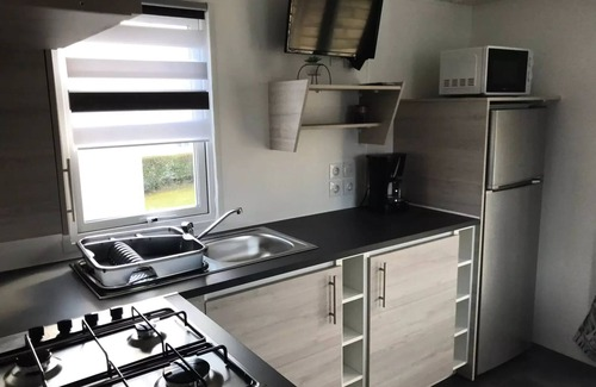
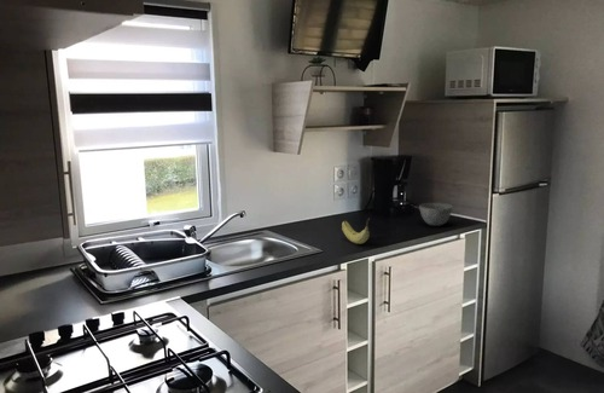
+ fruit [341,218,371,244]
+ bowl [418,202,454,227]
